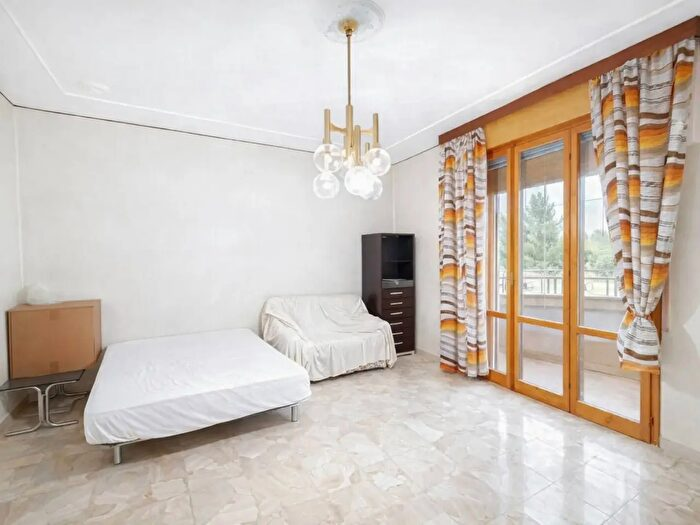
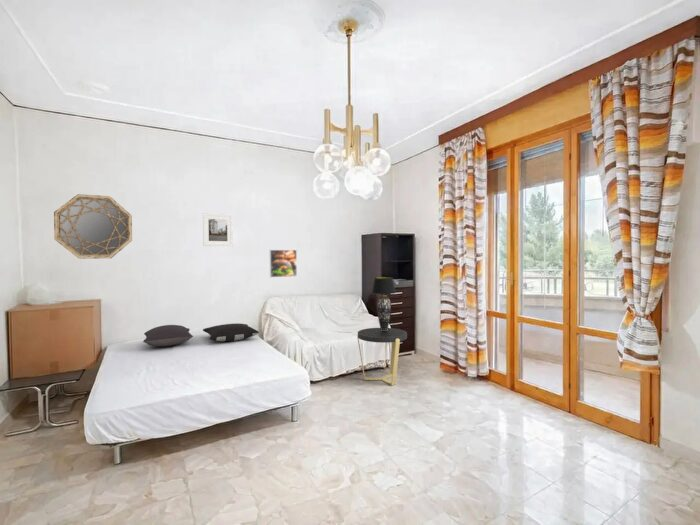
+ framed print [269,249,298,278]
+ side table [356,327,408,386]
+ table lamp [371,276,397,331]
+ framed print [202,212,234,247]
+ pillow [202,322,260,342]
+ home mirror [53,193,133,260]
+ pillow [142,324,194,347]
